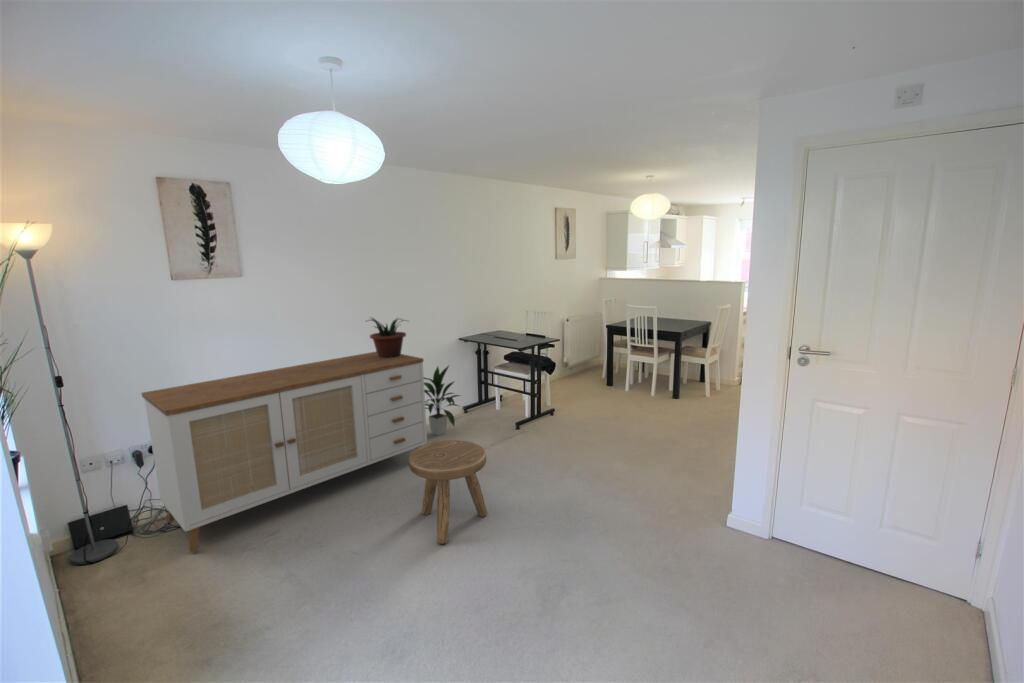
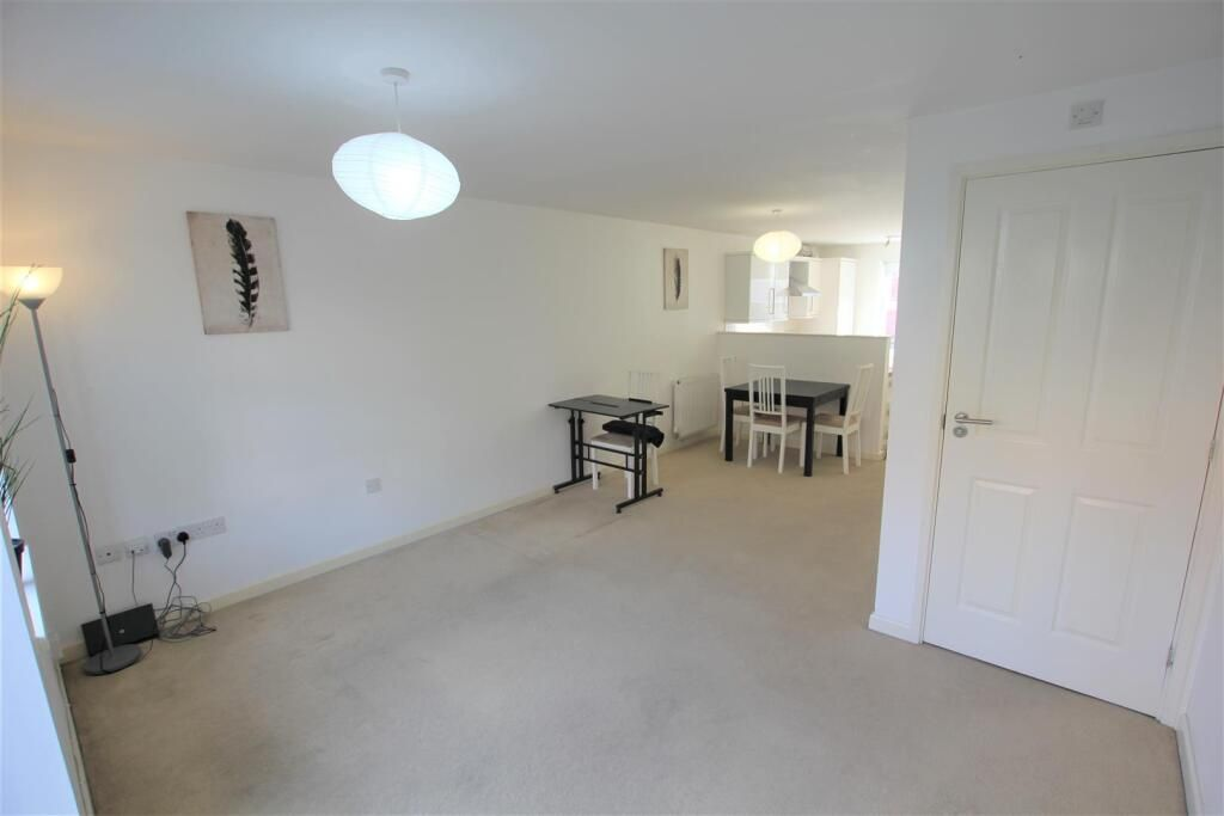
- indoor plant [424,363,463,437]
- sideboard [141,351,428,553]
- potted plant [364,316,411,359]
- stool [408,439,488,545]
